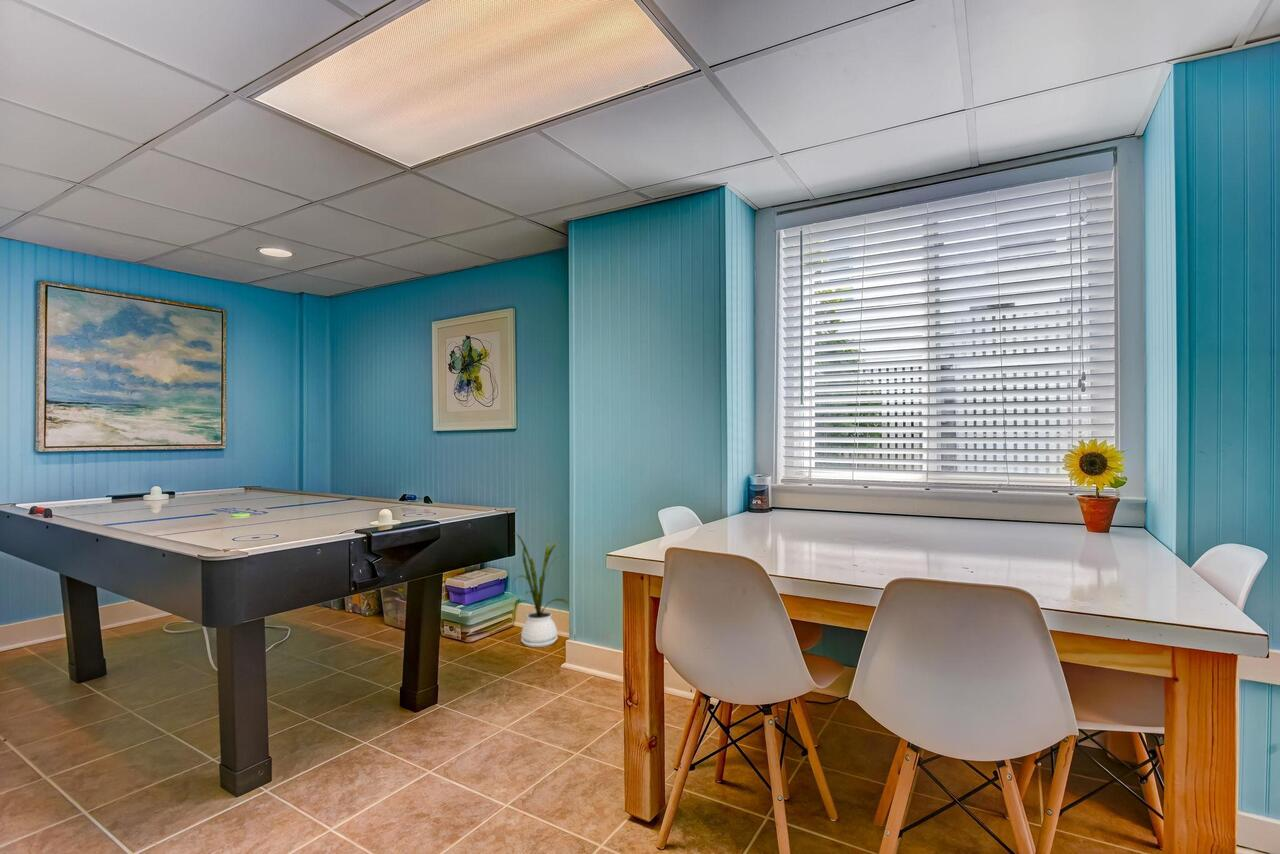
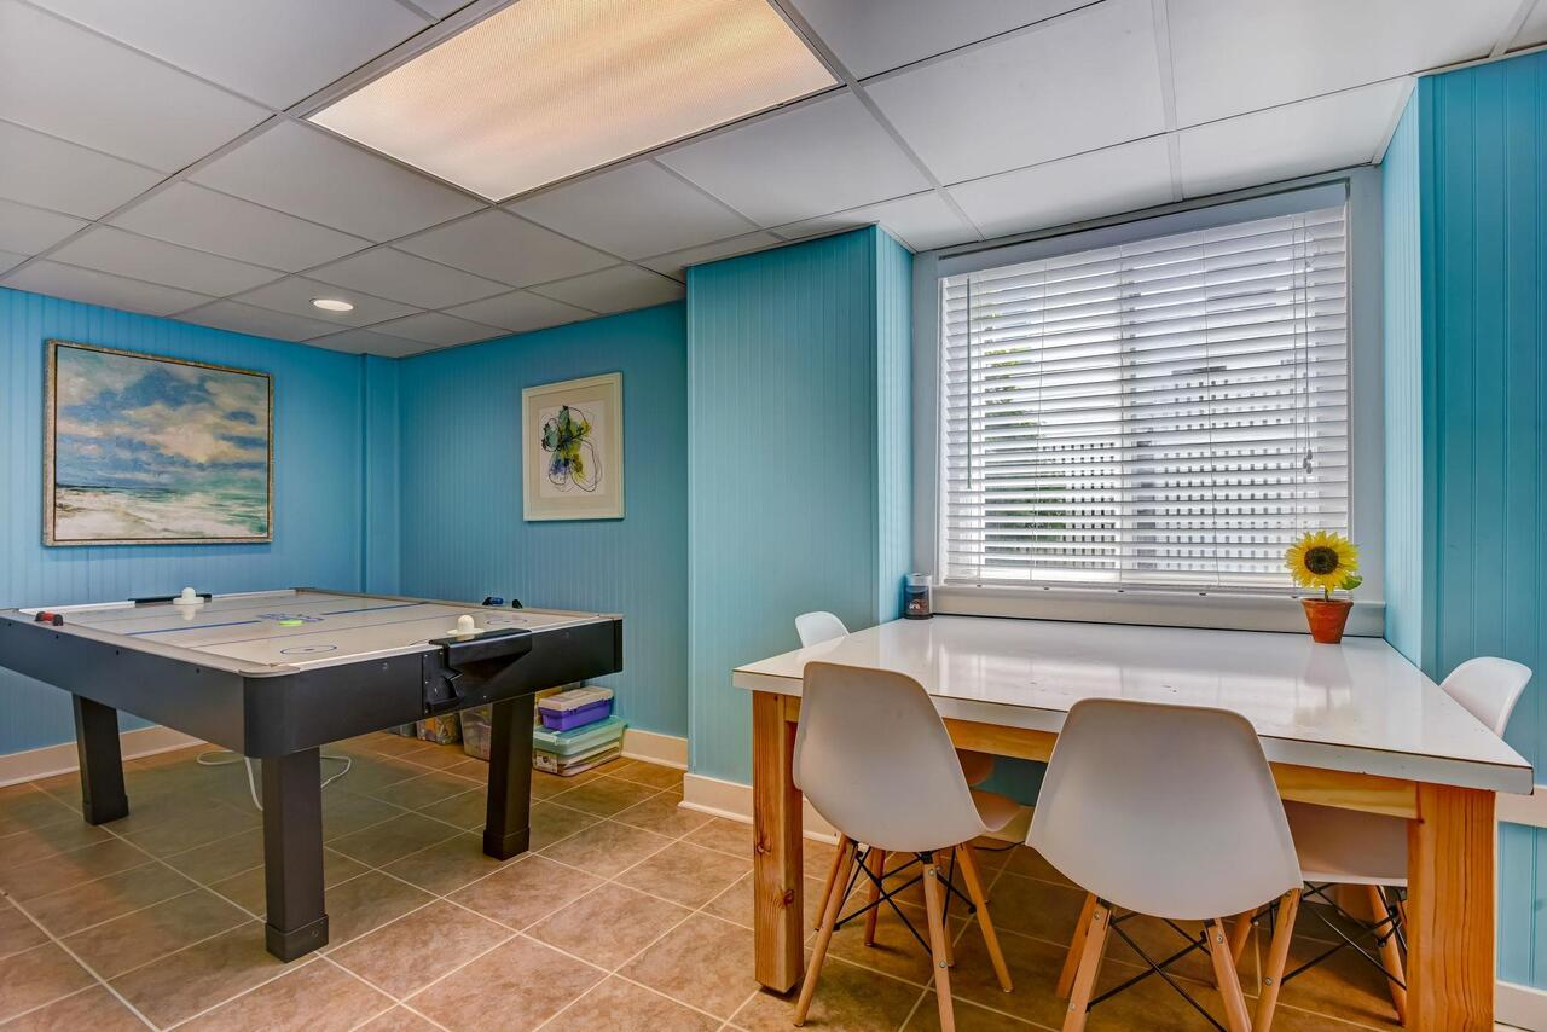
- house plant [511,533,570,648]
